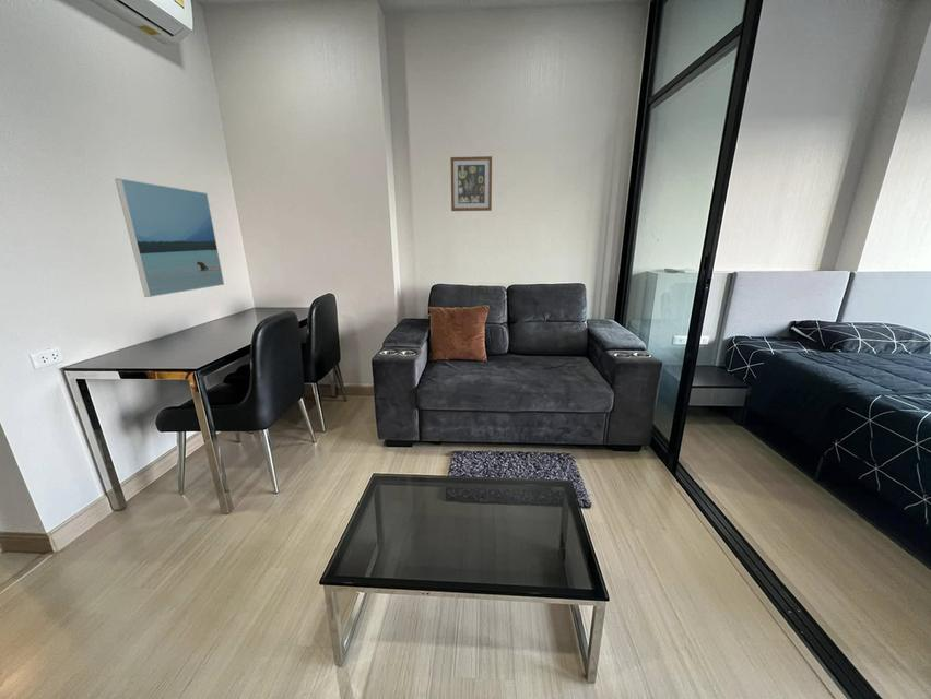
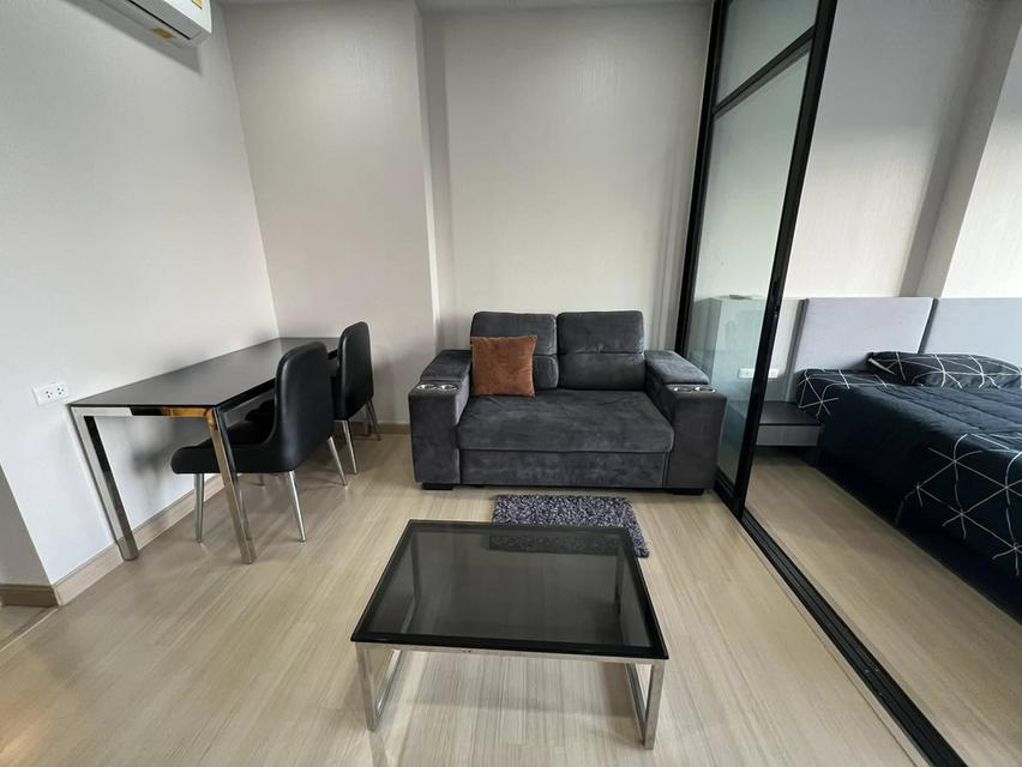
- wall art [449,155,493,212]
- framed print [114,178,225,298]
